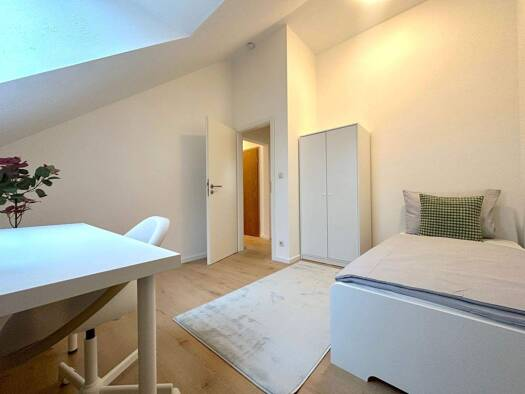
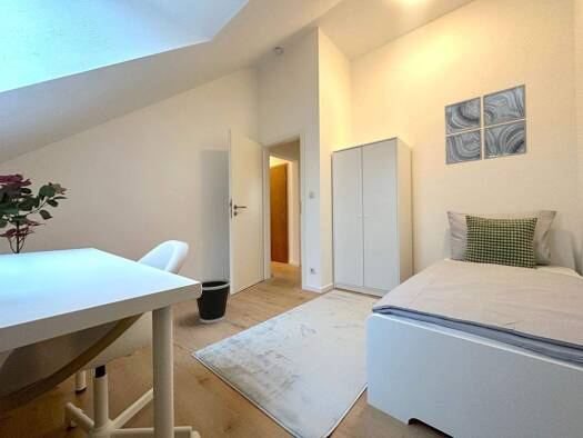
+ wastebasket [195,278,232,325]
+ wall art [444,83,527,166]
